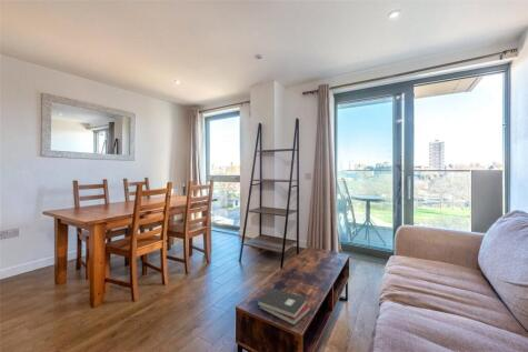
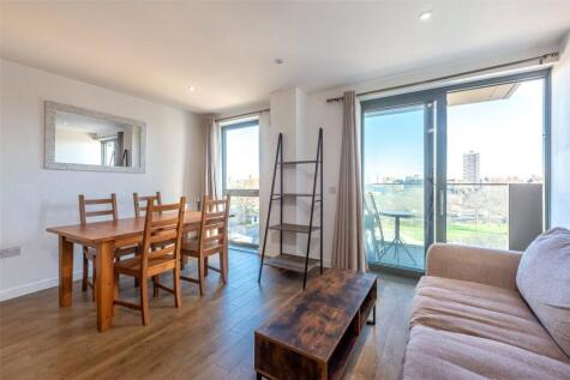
- hardback book [256,286,312,326]
